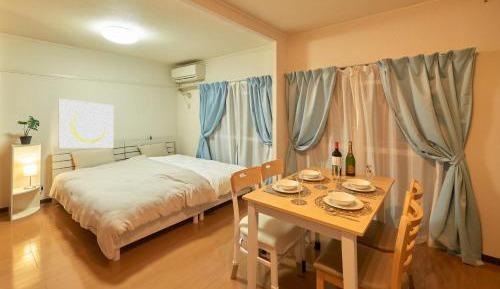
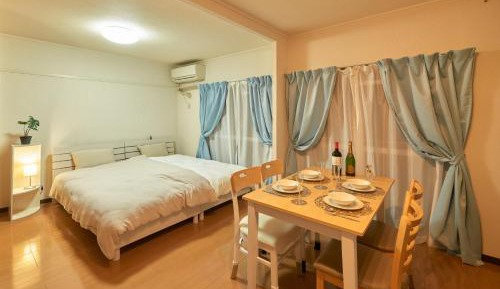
- wall art [58,98,115,149]
